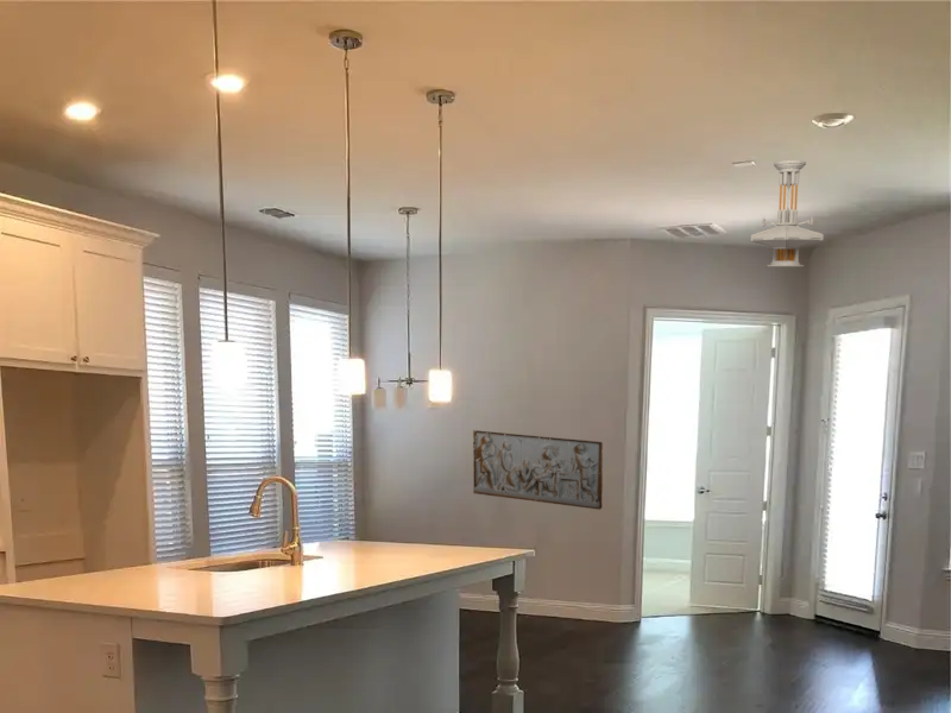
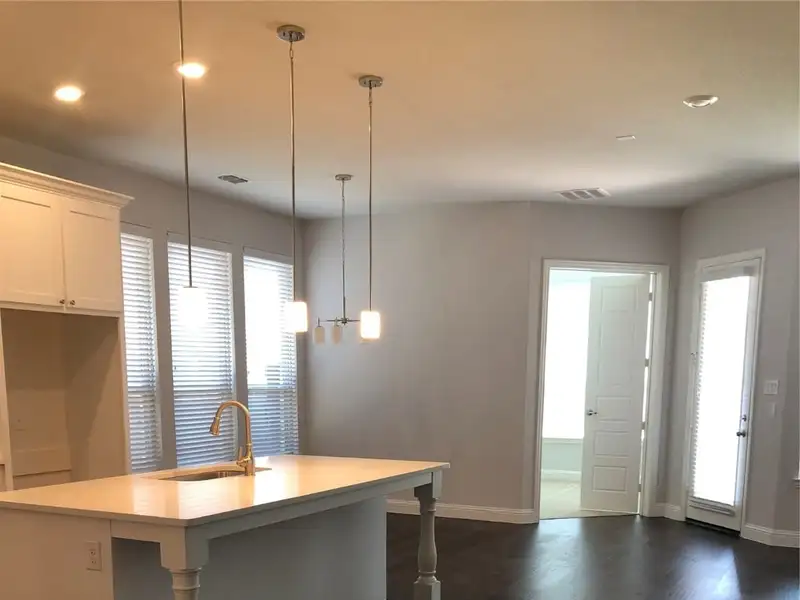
- ceiling light fixture [750,159,825,267]
- relief sculpture [472,429,604,511]
